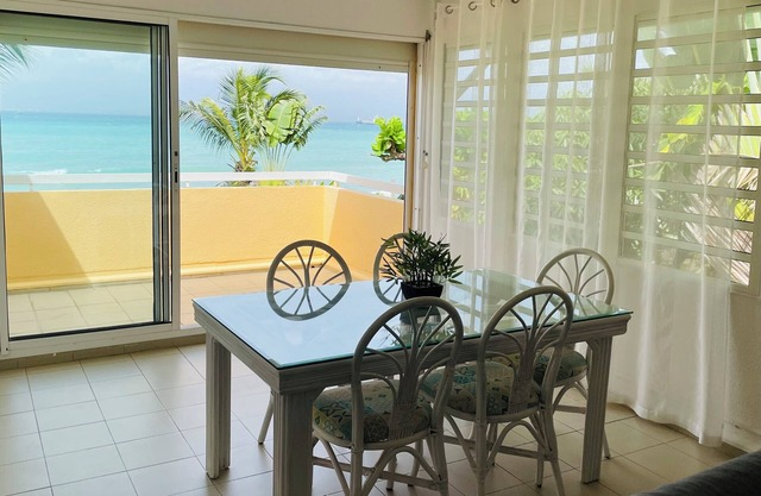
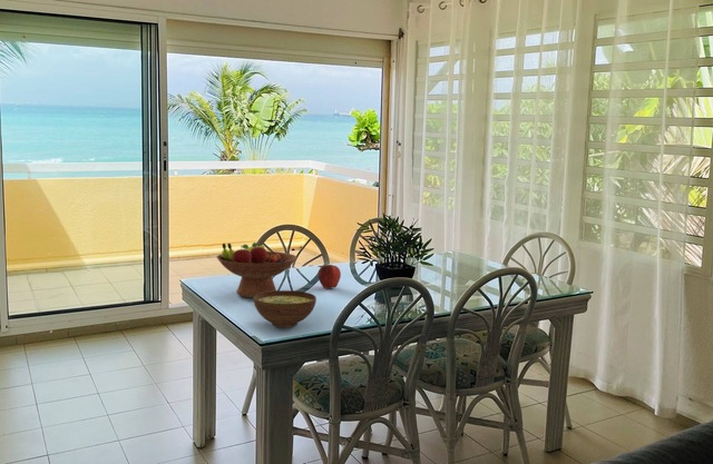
+ apple [318,264,342,289]
+ bowl [253,289,318,328]
+ fruit bowl [215,241,299,299]
